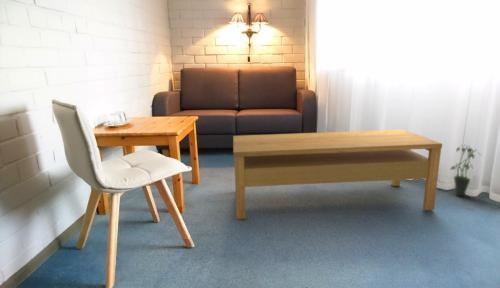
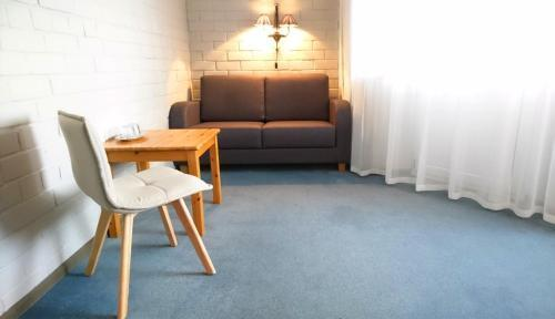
- coffee table [232,128,443,221]
- potted plant [450,143,482,198]
